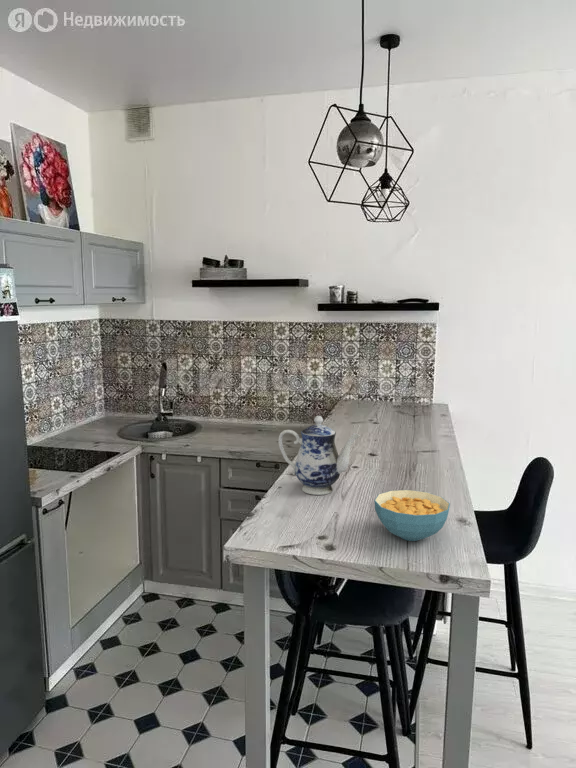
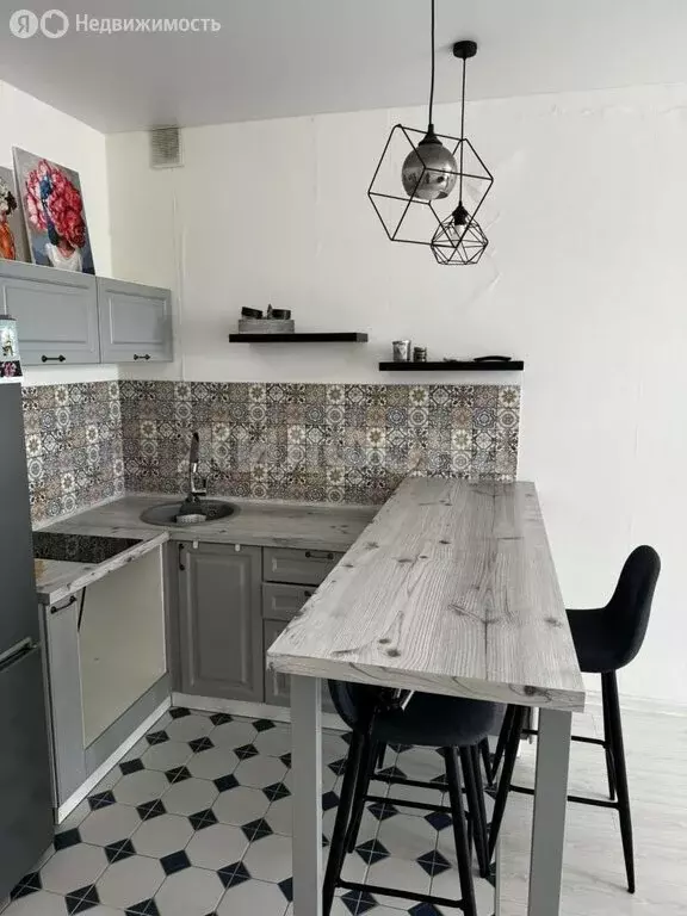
- cereal bowl [373,489,451,542]
- teapot [277,415,361,496]
